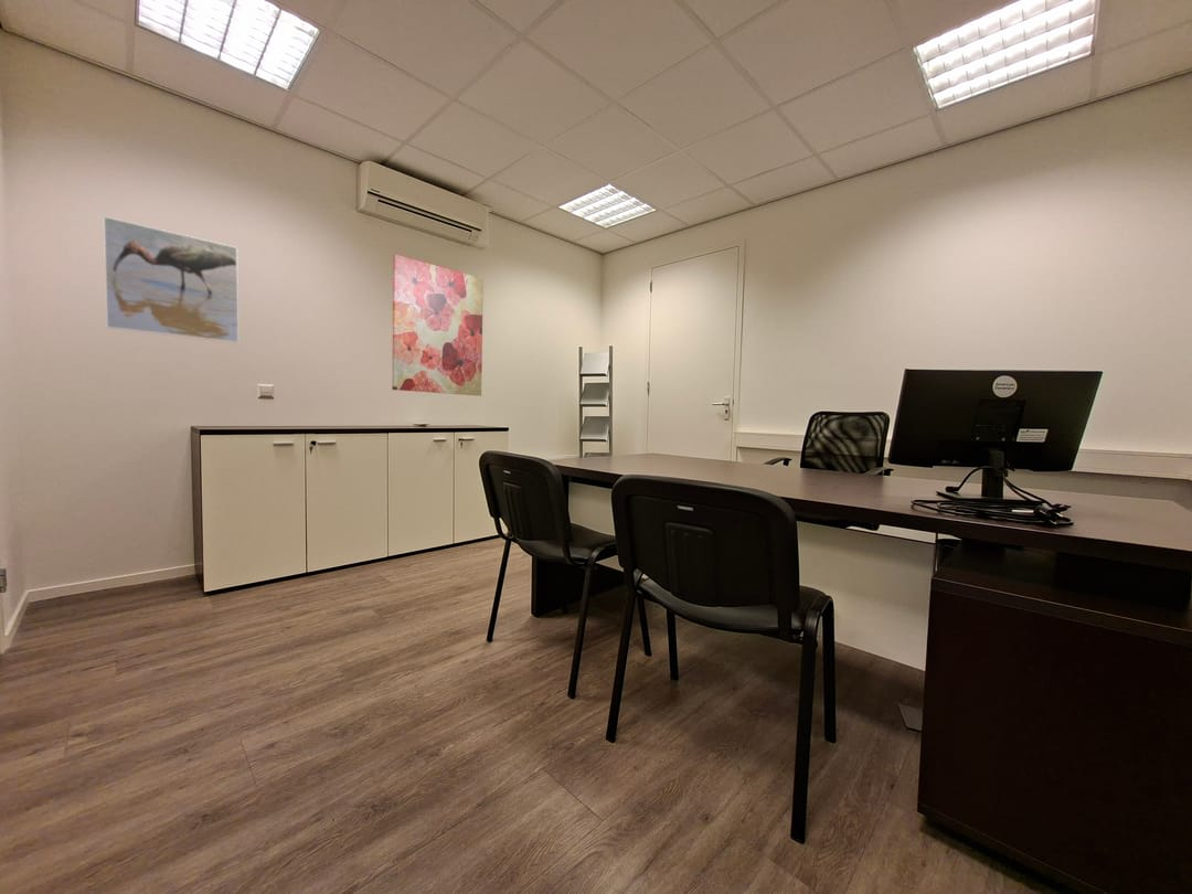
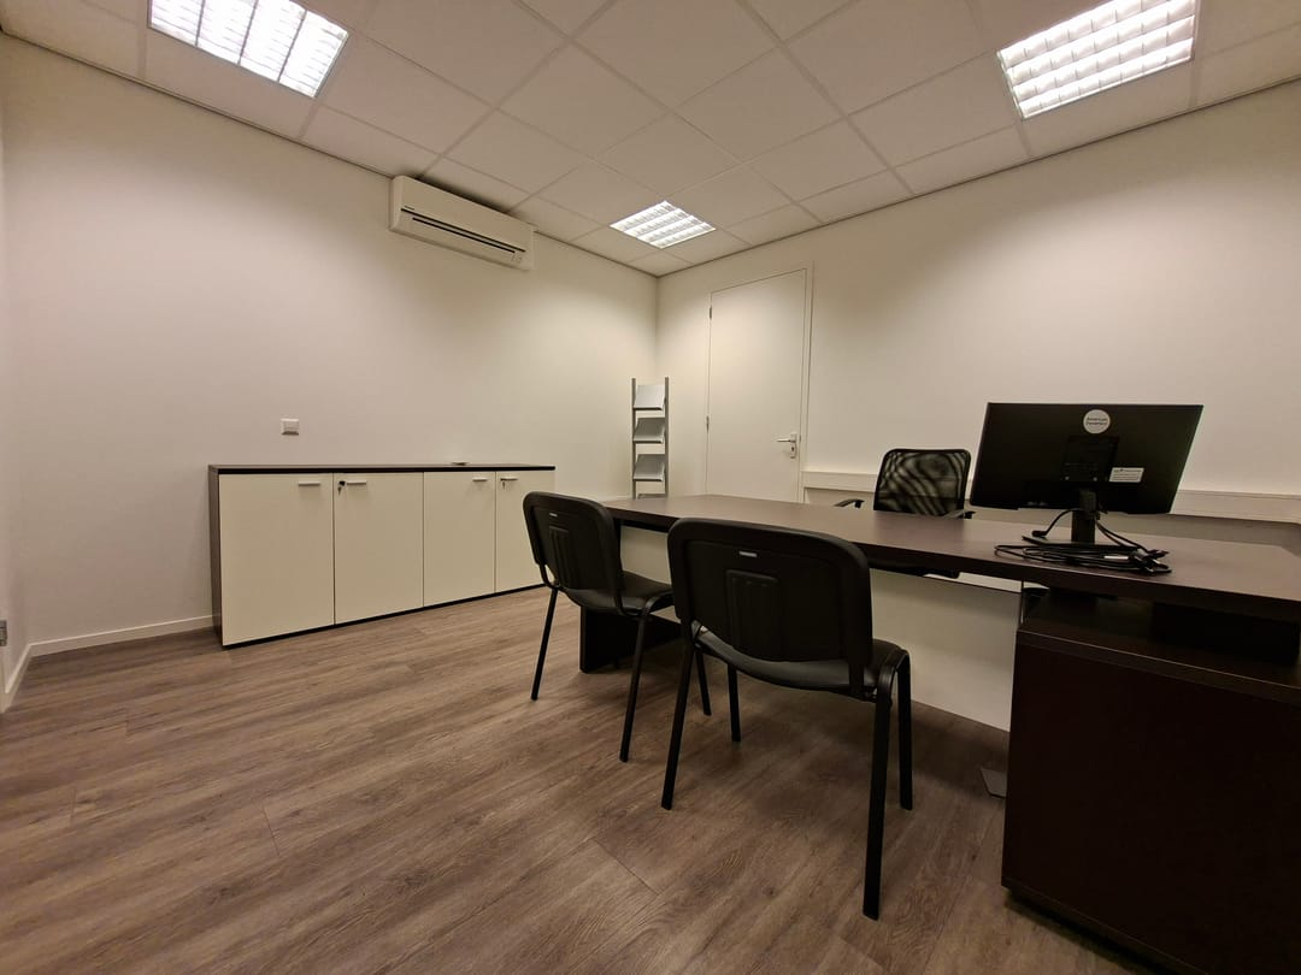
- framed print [103,215,240,344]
- wall art [391,253,485,397]
